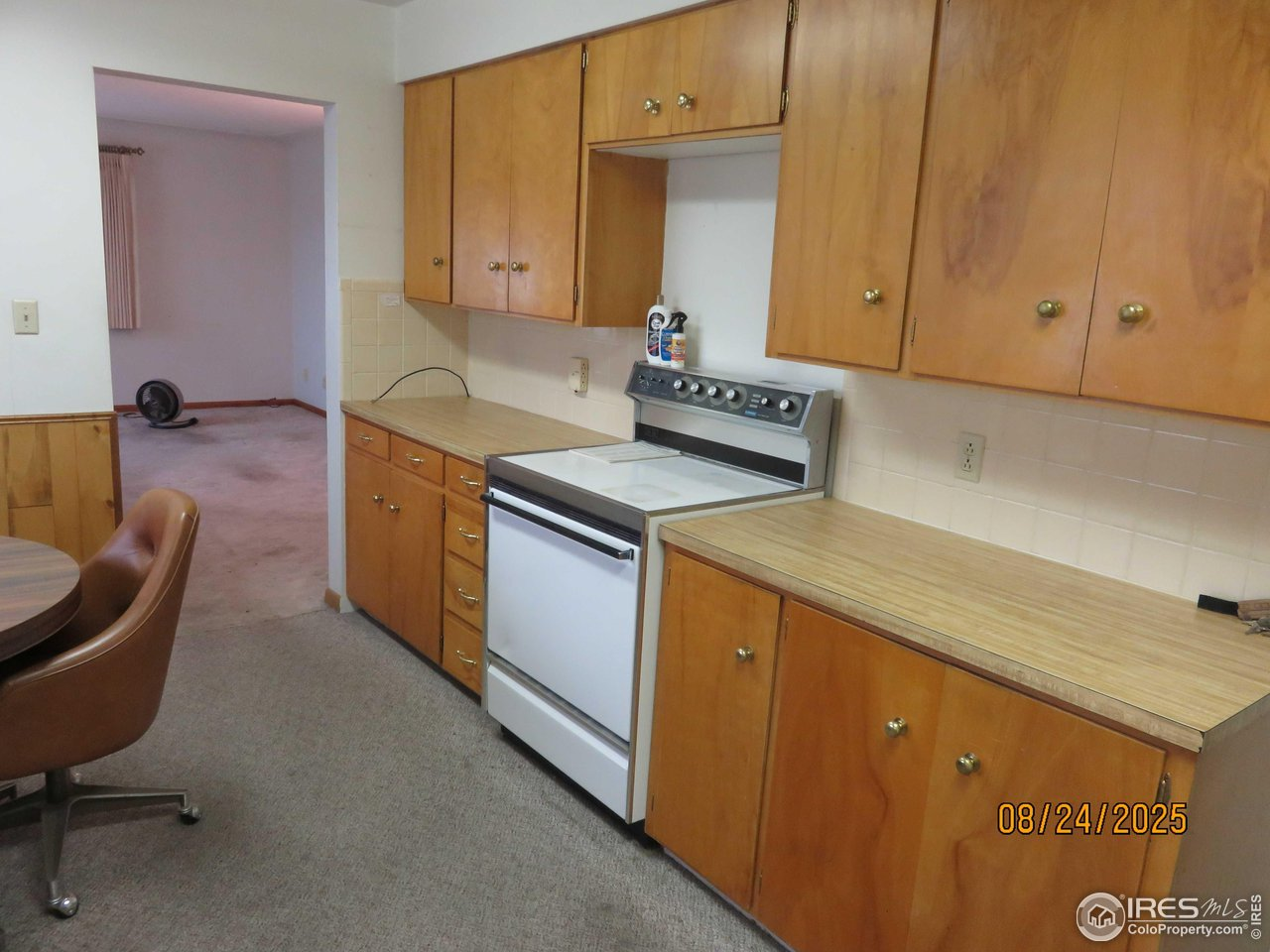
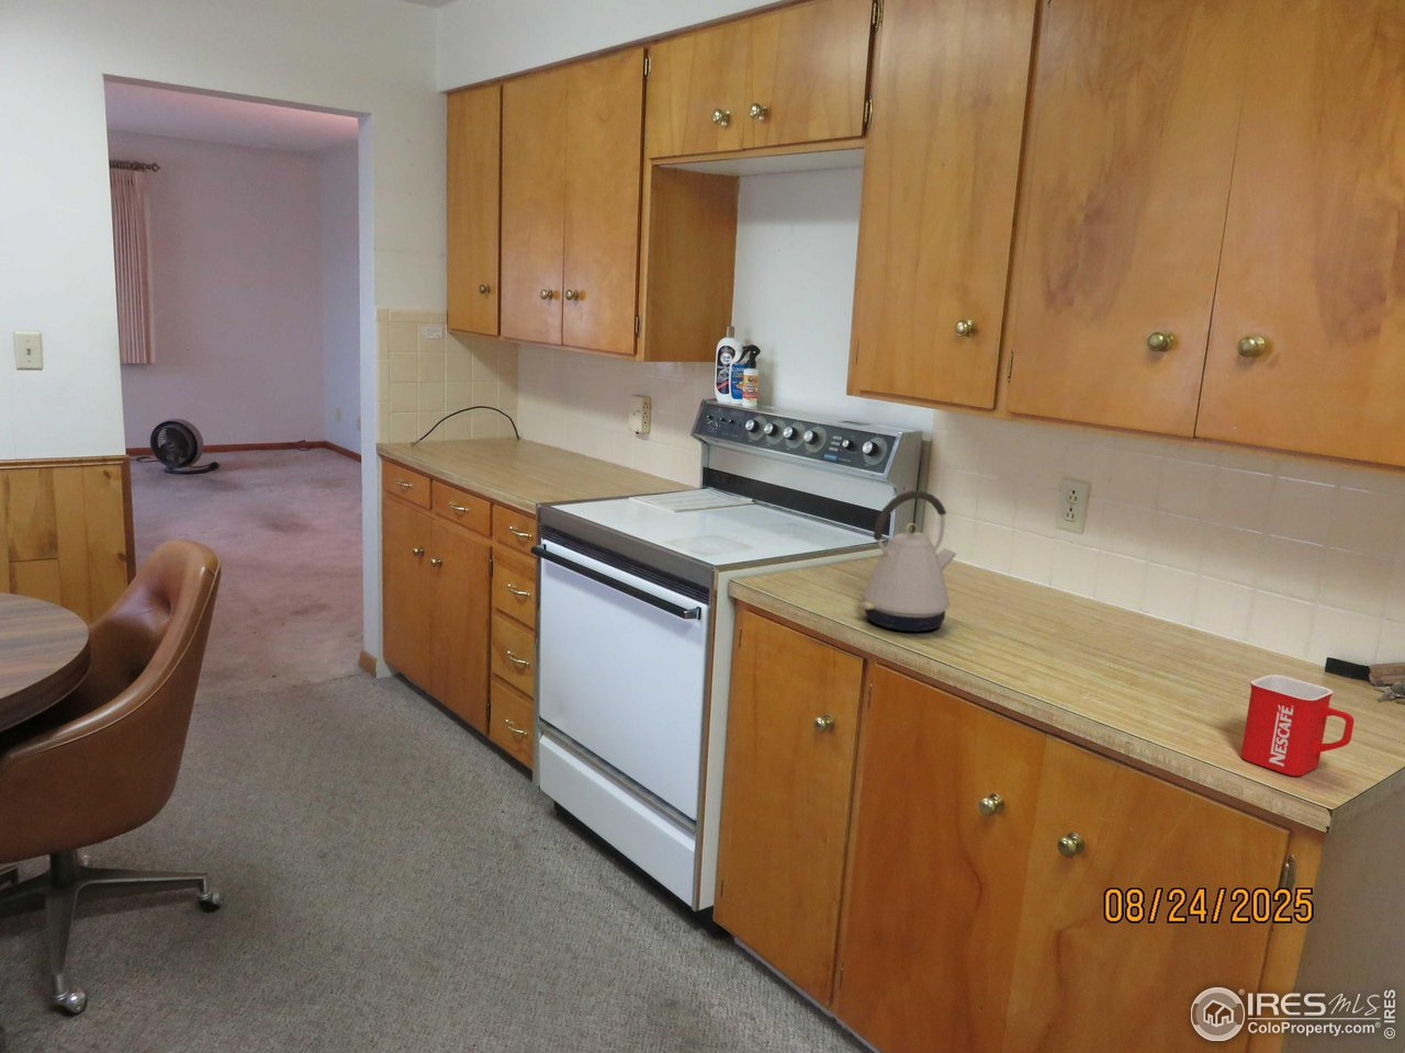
+ kettle [860,489,957,633]
+ mug [1240,674,1354,778]
